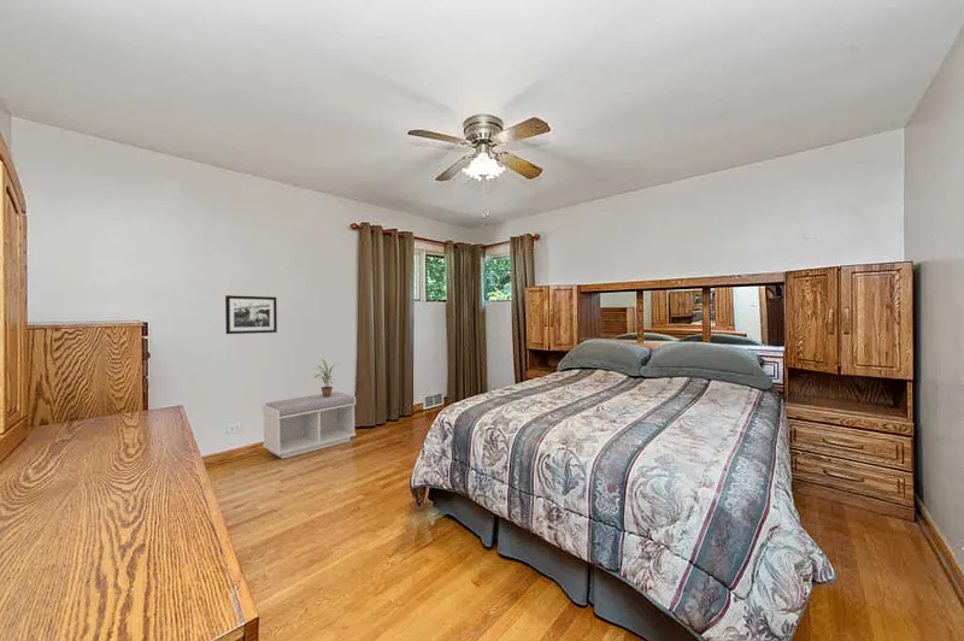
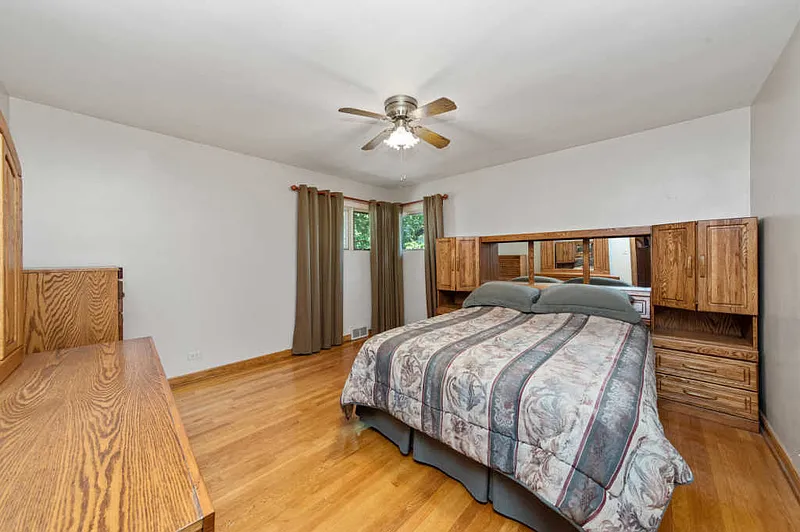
- potted plant [313,358,342,396]
- bench [261,390,357,460]
- picture frame [224,294,278,335]
